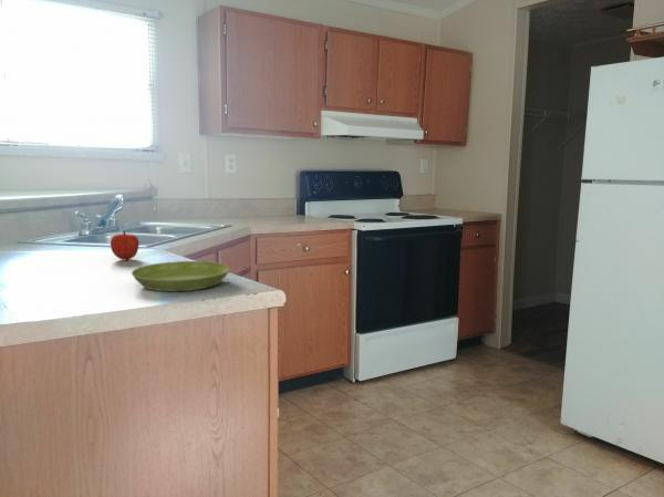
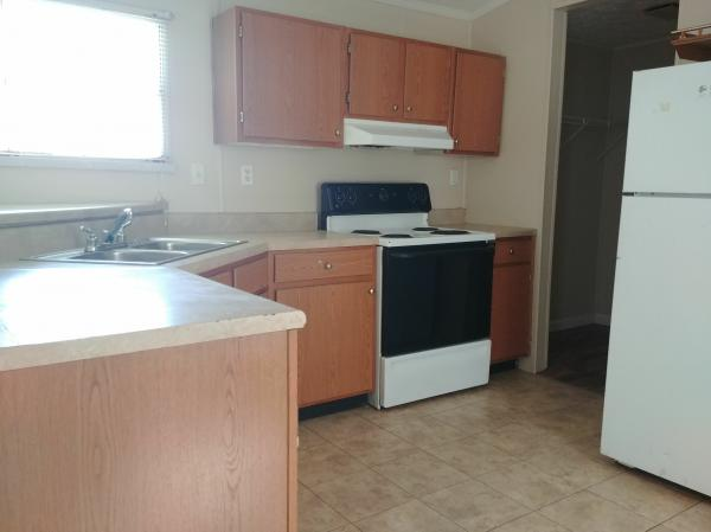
- saucer [131,260,231,292]
- fruit [110,230,139,260]
